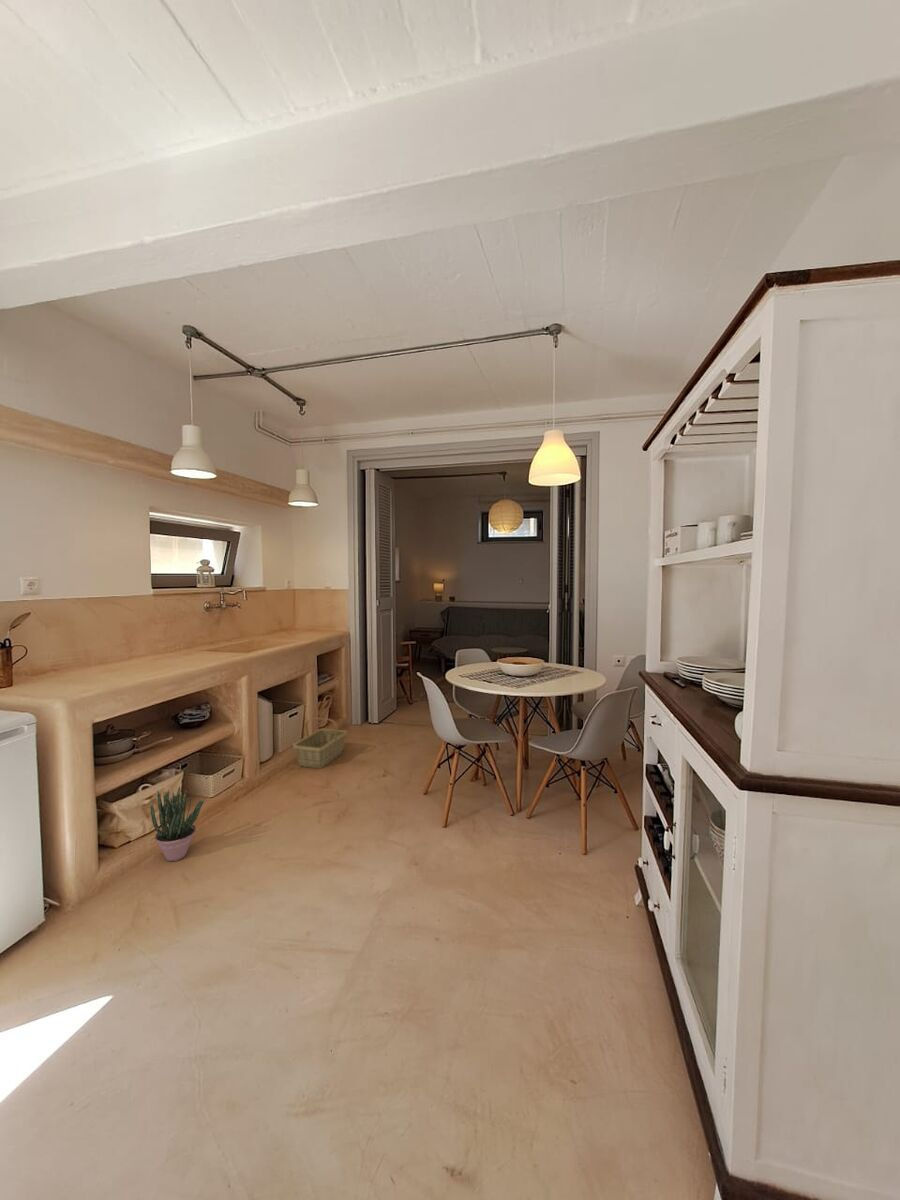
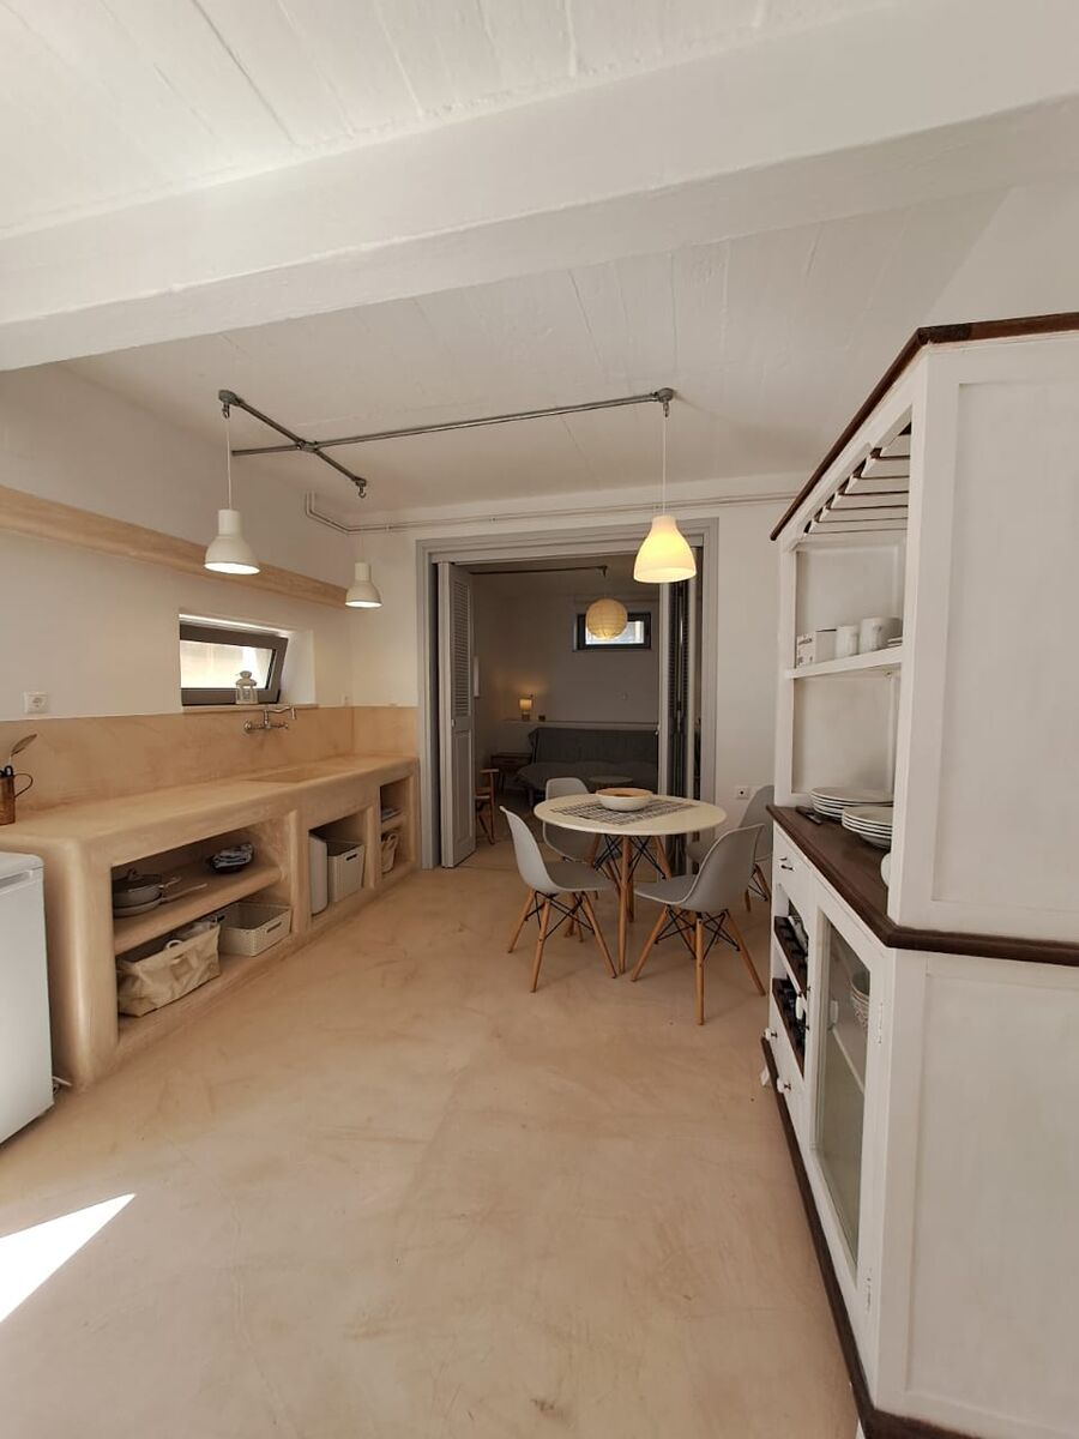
- potted plant [149,785,205,863]
- basket [292,716,348,770]
